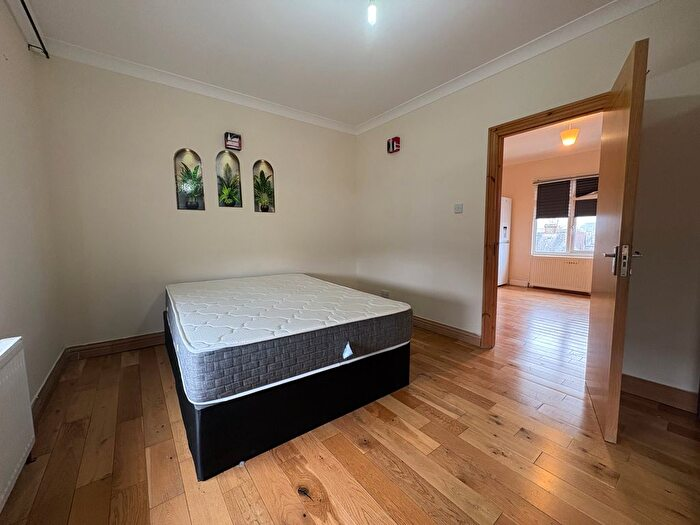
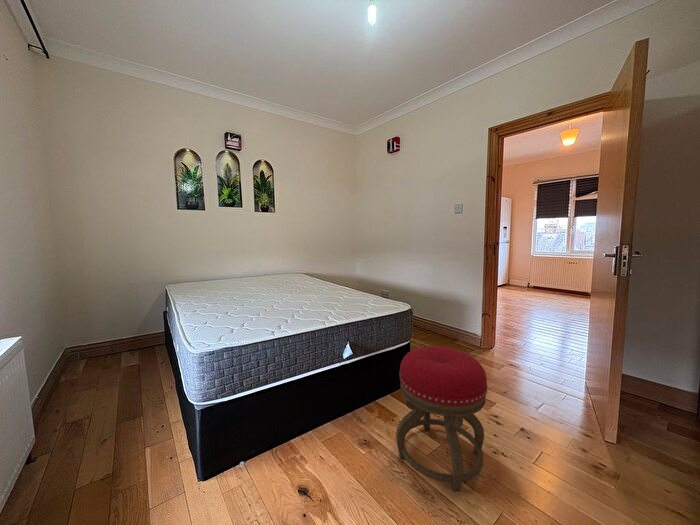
+ stool [395,345,488,492]
